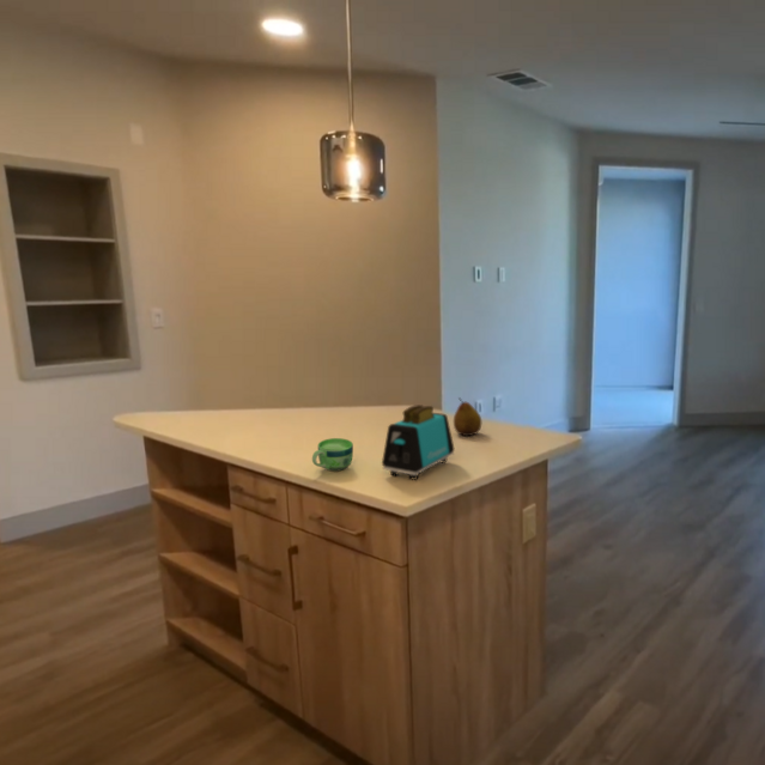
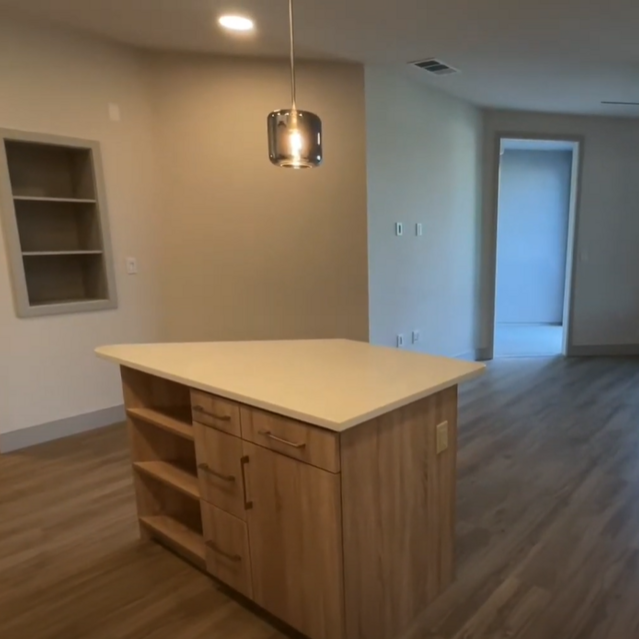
- fruit [453,396,482,437]
- toaster [381,403,456,481]
- cup [311,437,354,473]
